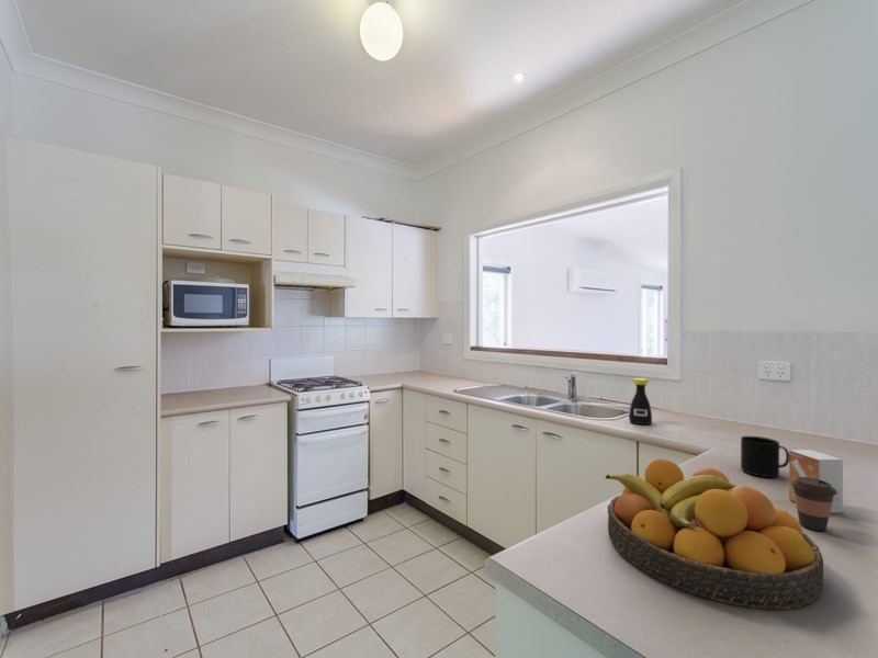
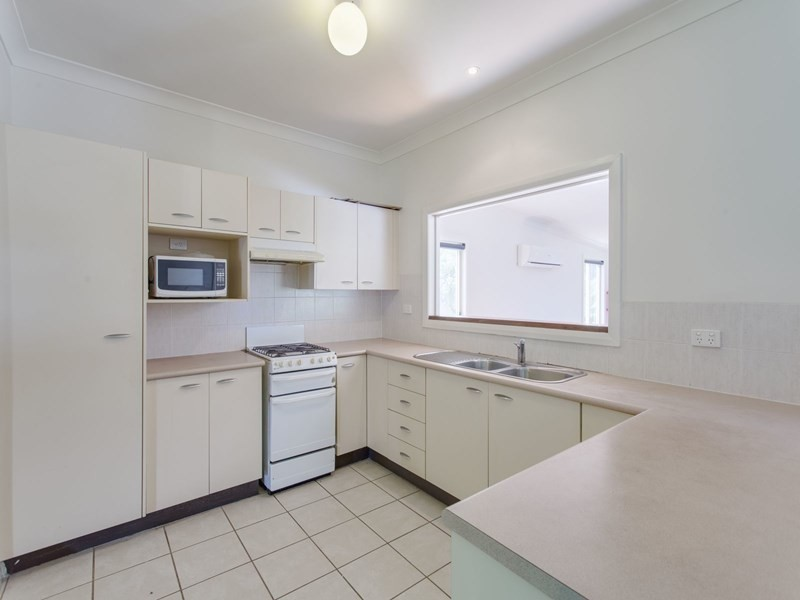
- coffee cup [790,477,837,532]
- bottle [628,377,653,426]
- mug [740,435,789,478]
- fruit bowl [605,458,824,611]
- small box [788,449,844,514]
